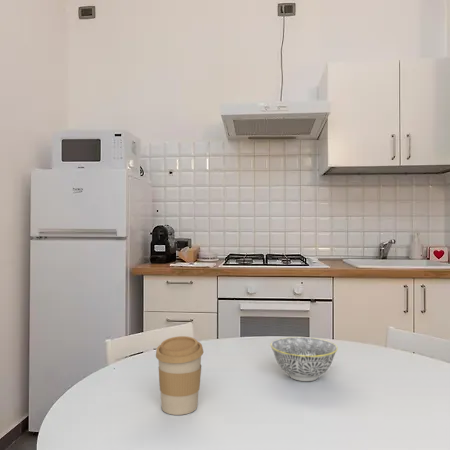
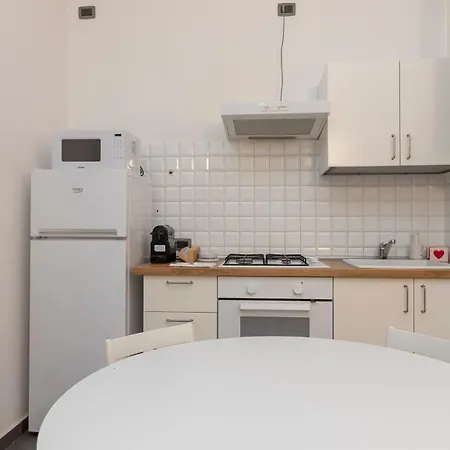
- coffee cup [155,335,204,416]
- bowl [270,336,339,382]
